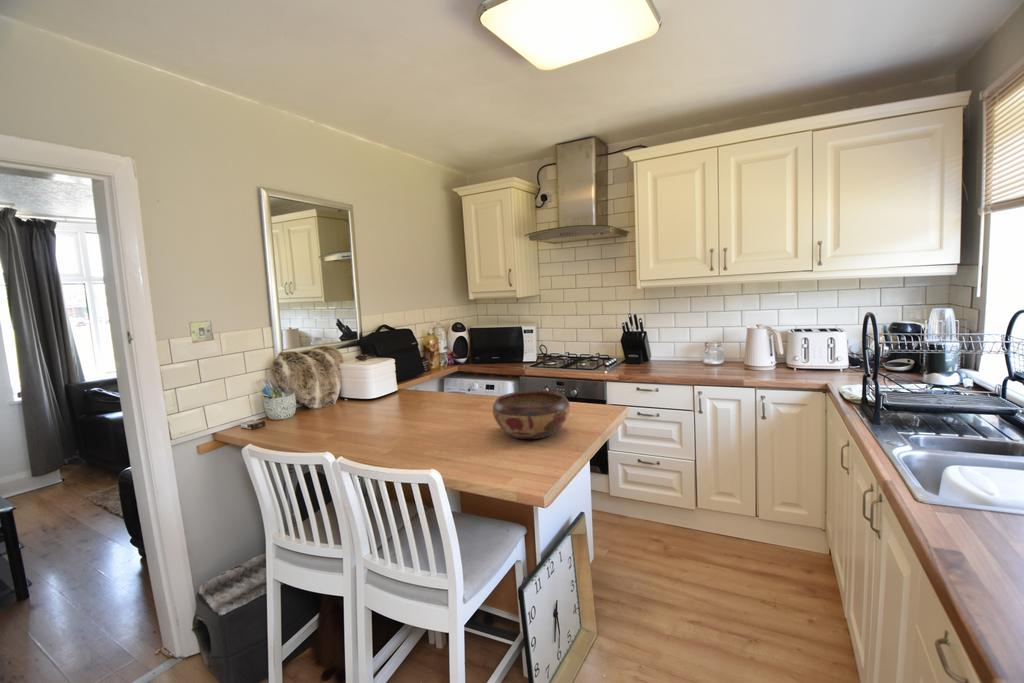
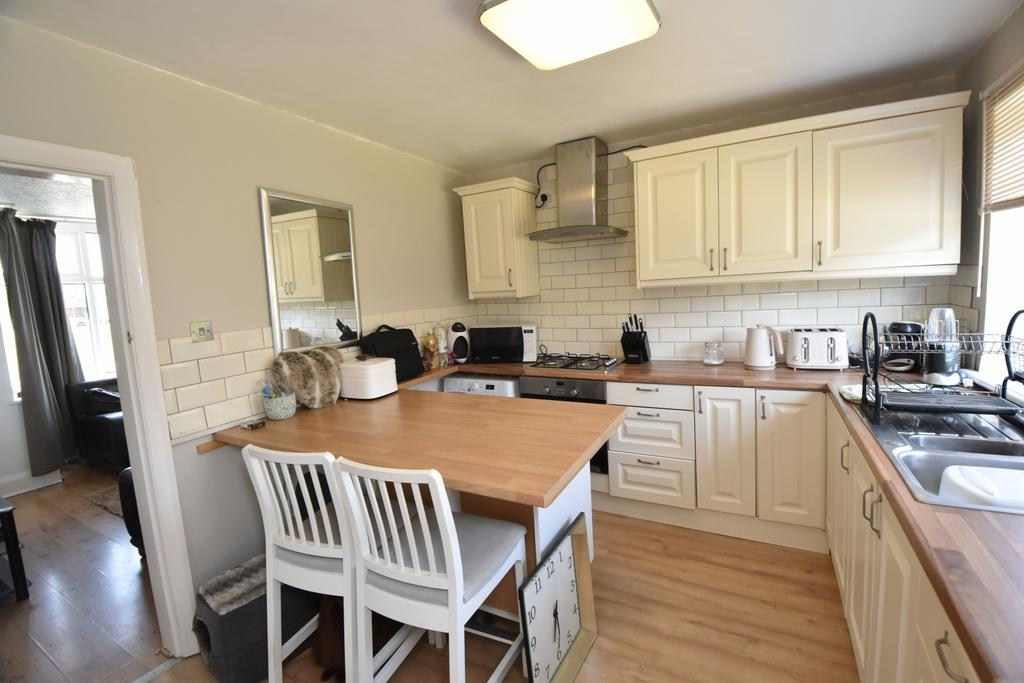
- decorative bowl [492,390,571,440]
